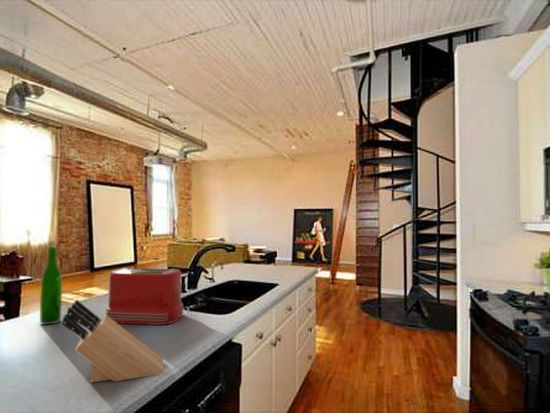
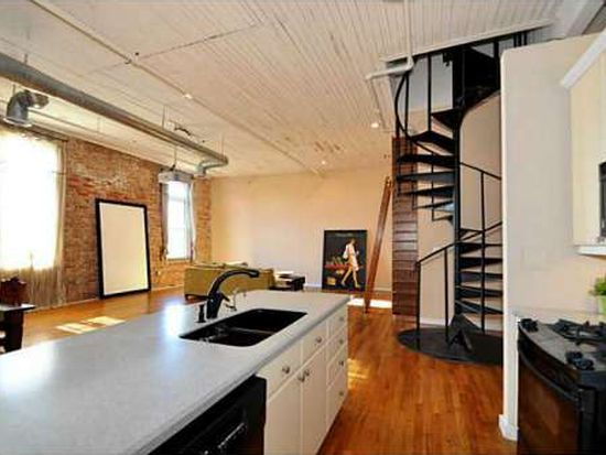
- wine bottle [39,246,63,326]
- knife block [61,299,165,383]
- toaster [105,267,184,326]
